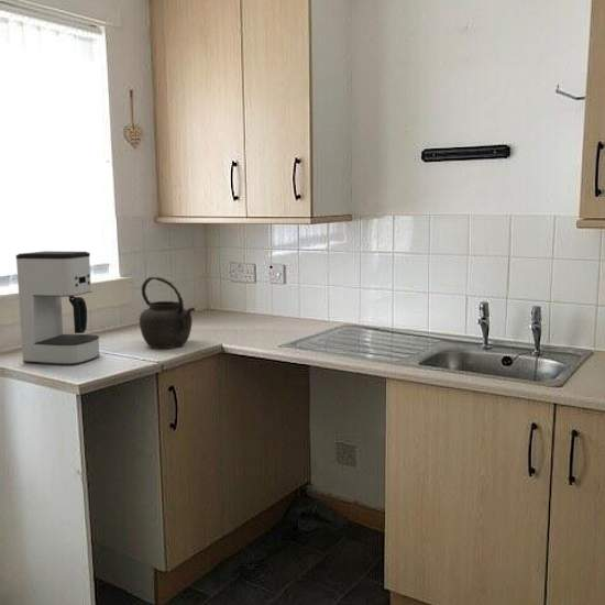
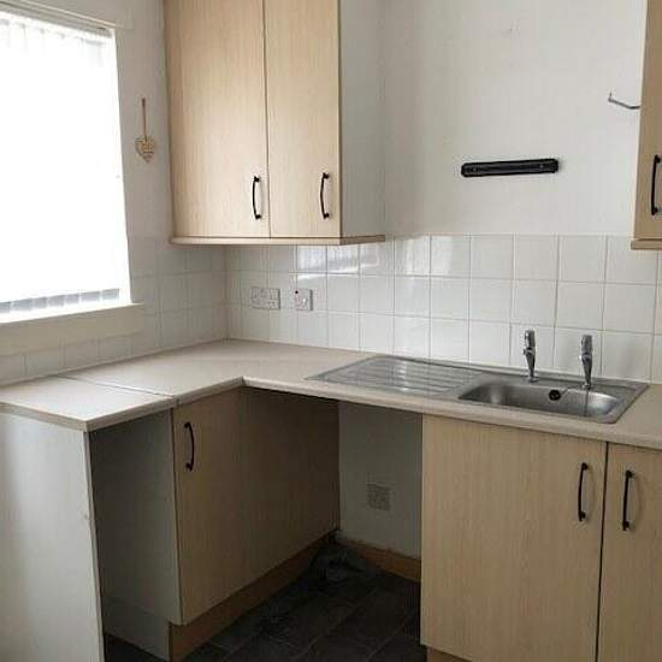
- coffee maker [15,251,101,366]
- kettle [139,276,196,350]
